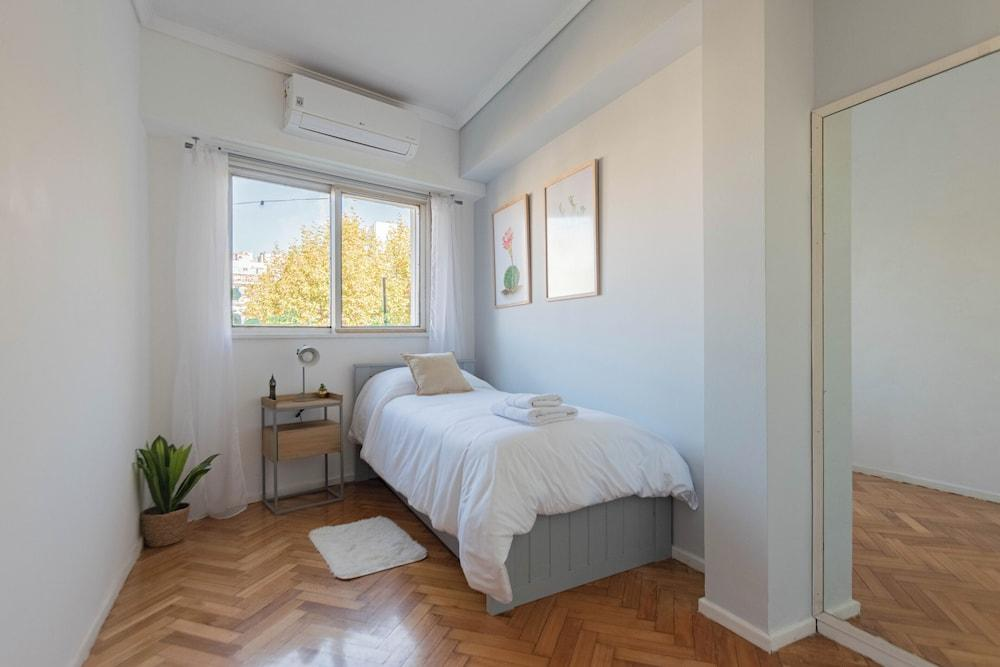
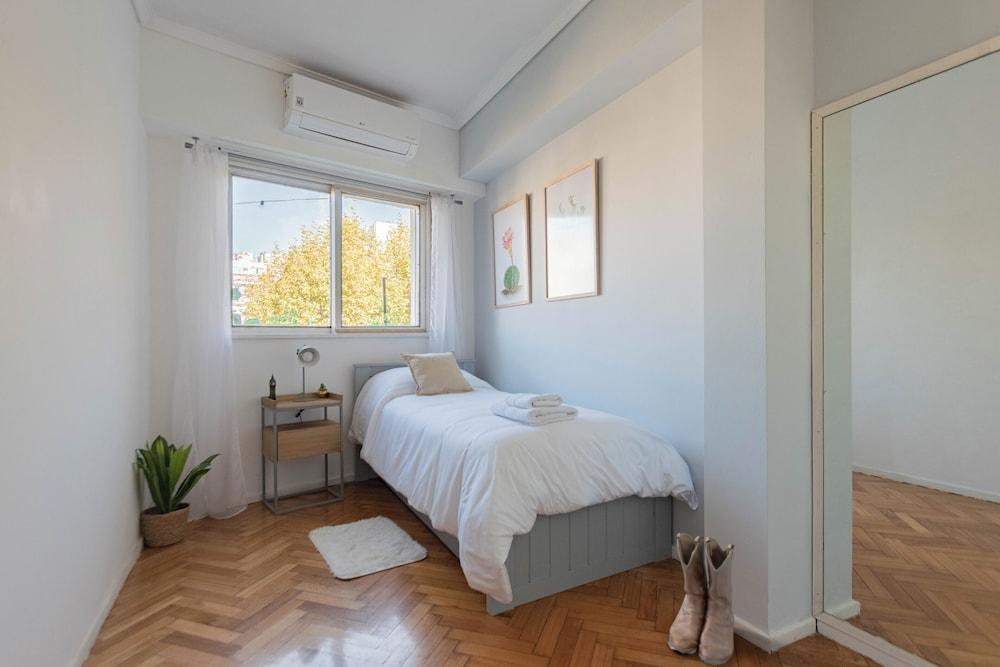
+ boots [665,532,736,666]
